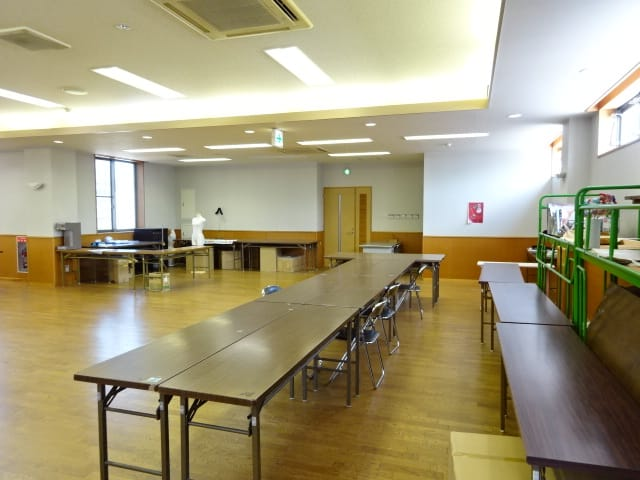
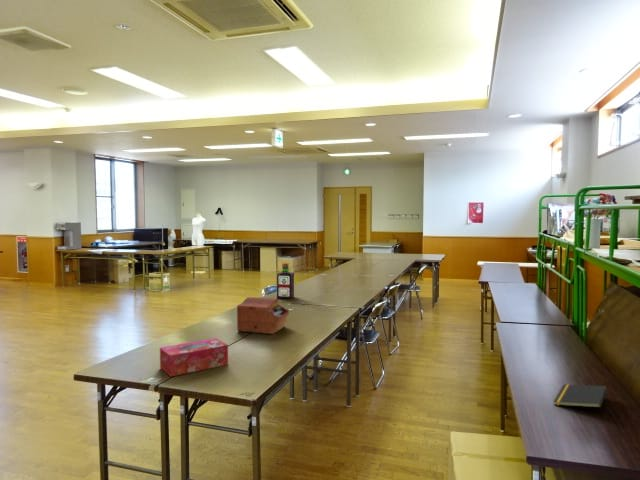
+ sewing box [236,296,290,335]
+ tissue box [159,337,229,378]
+ bottle [276,262,295,300]
+ notepad [552,384,608,408]
